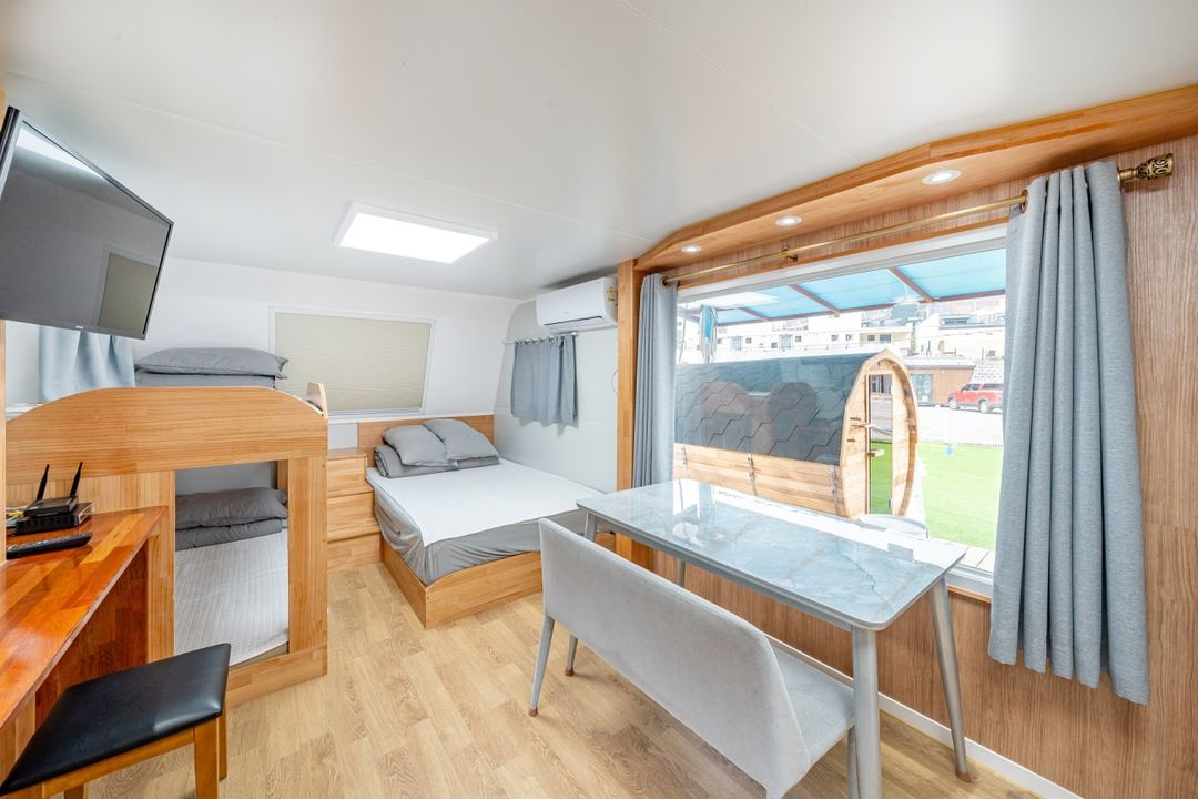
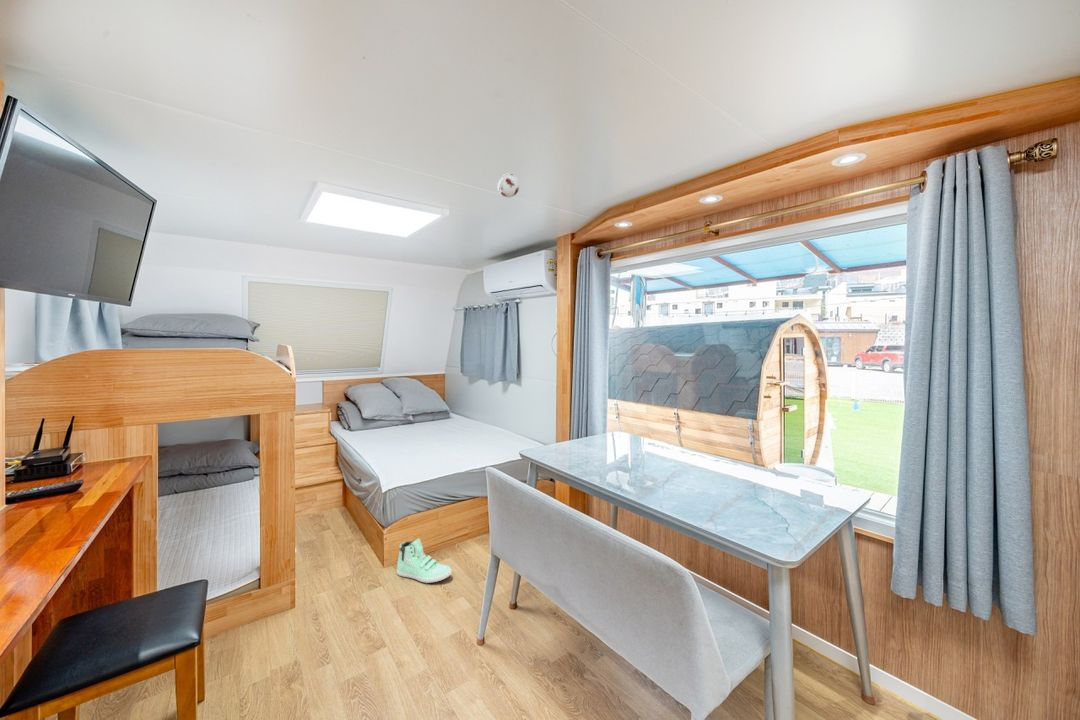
+ sneaker [396,538,453,584]
+ smoke detector [496,172,520,199]
